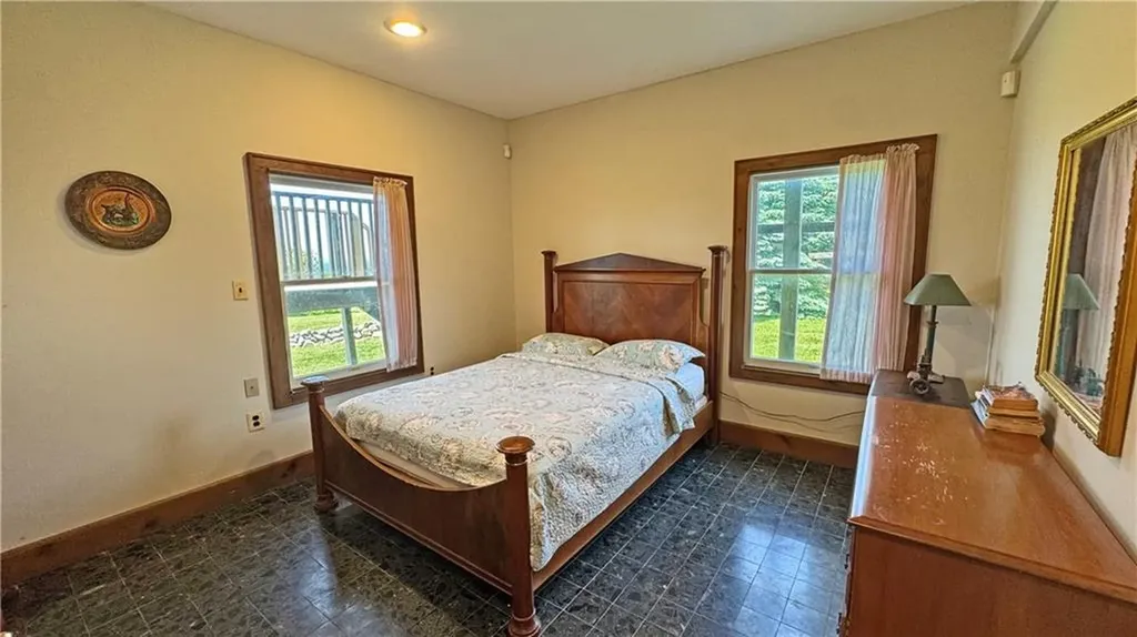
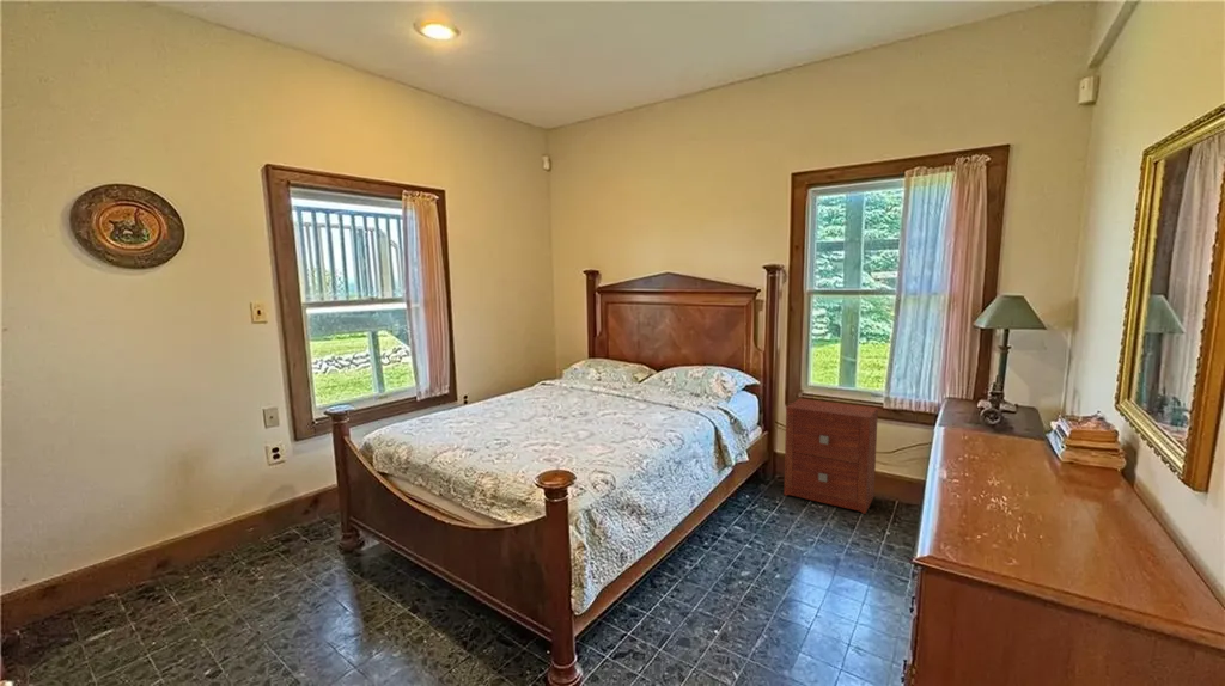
+ nightstand [782,398,879,515]
